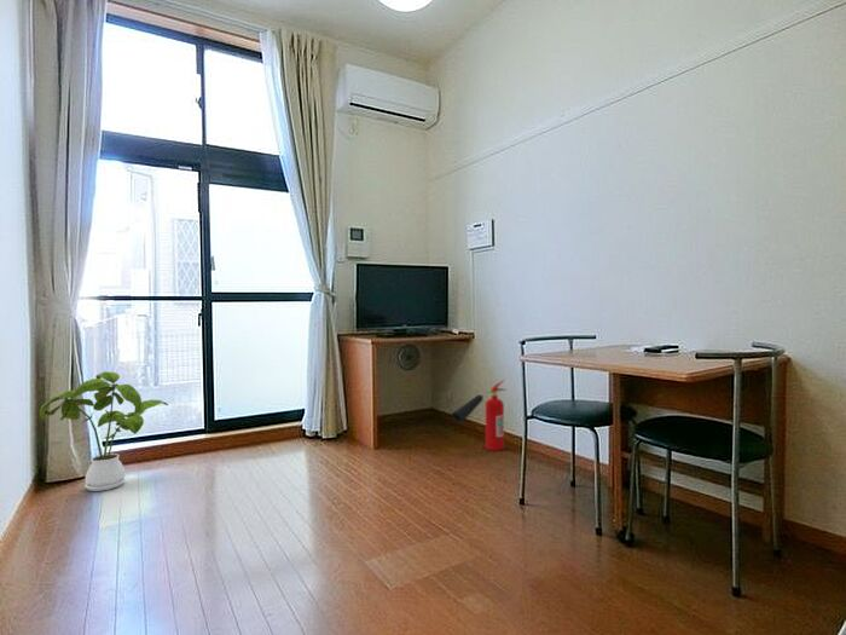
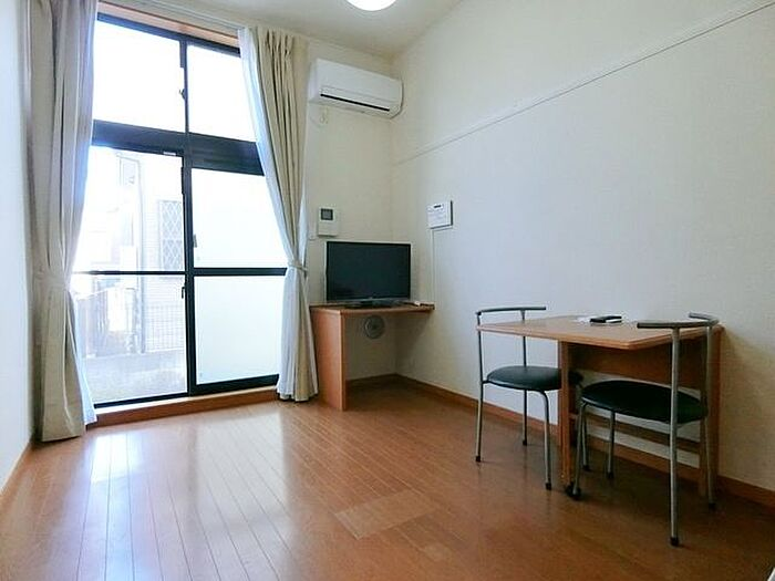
- fire extinguisher [451,379,508,452]
- house plant [39,370,169,492]
